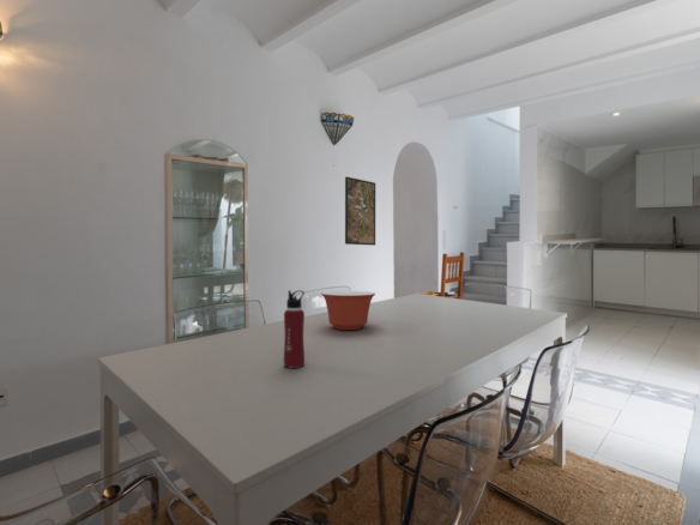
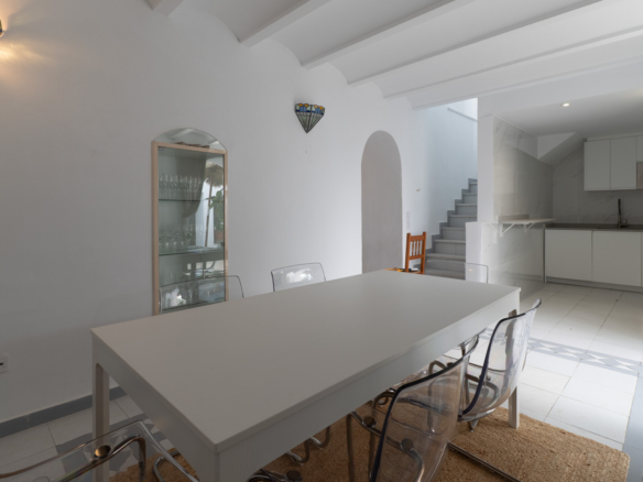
- mixing bowl [320,290,376,331]
- water bottle [283,289,306,369]
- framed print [344,176,376,247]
